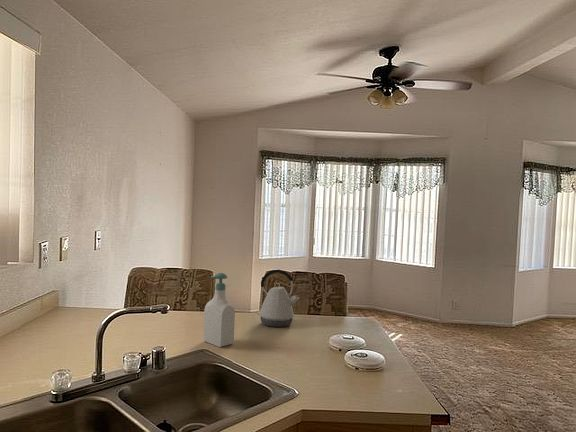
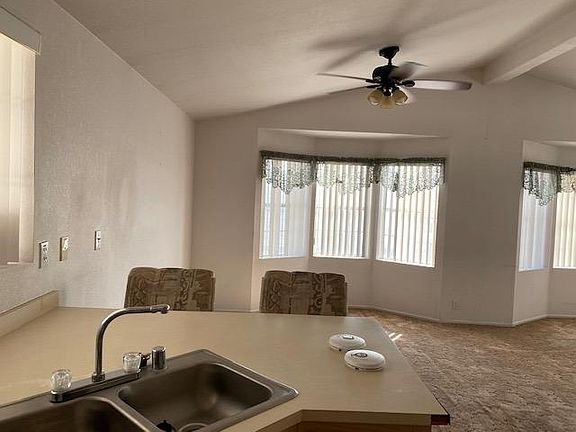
- kettle [256,269,300,328]
- soap bottle [202,272,236,348]
